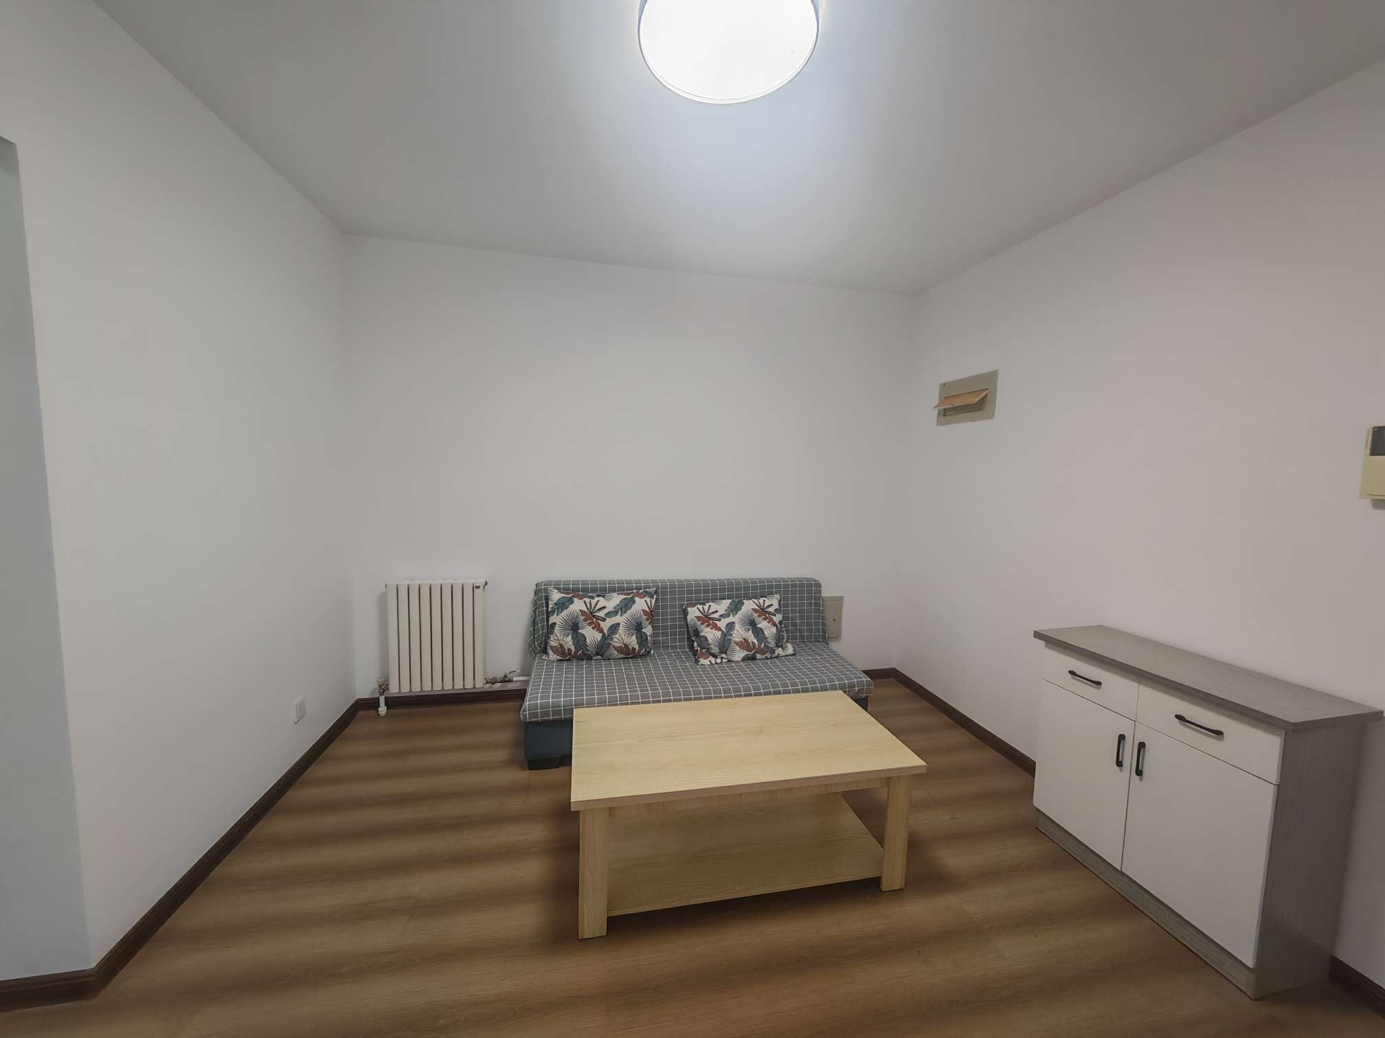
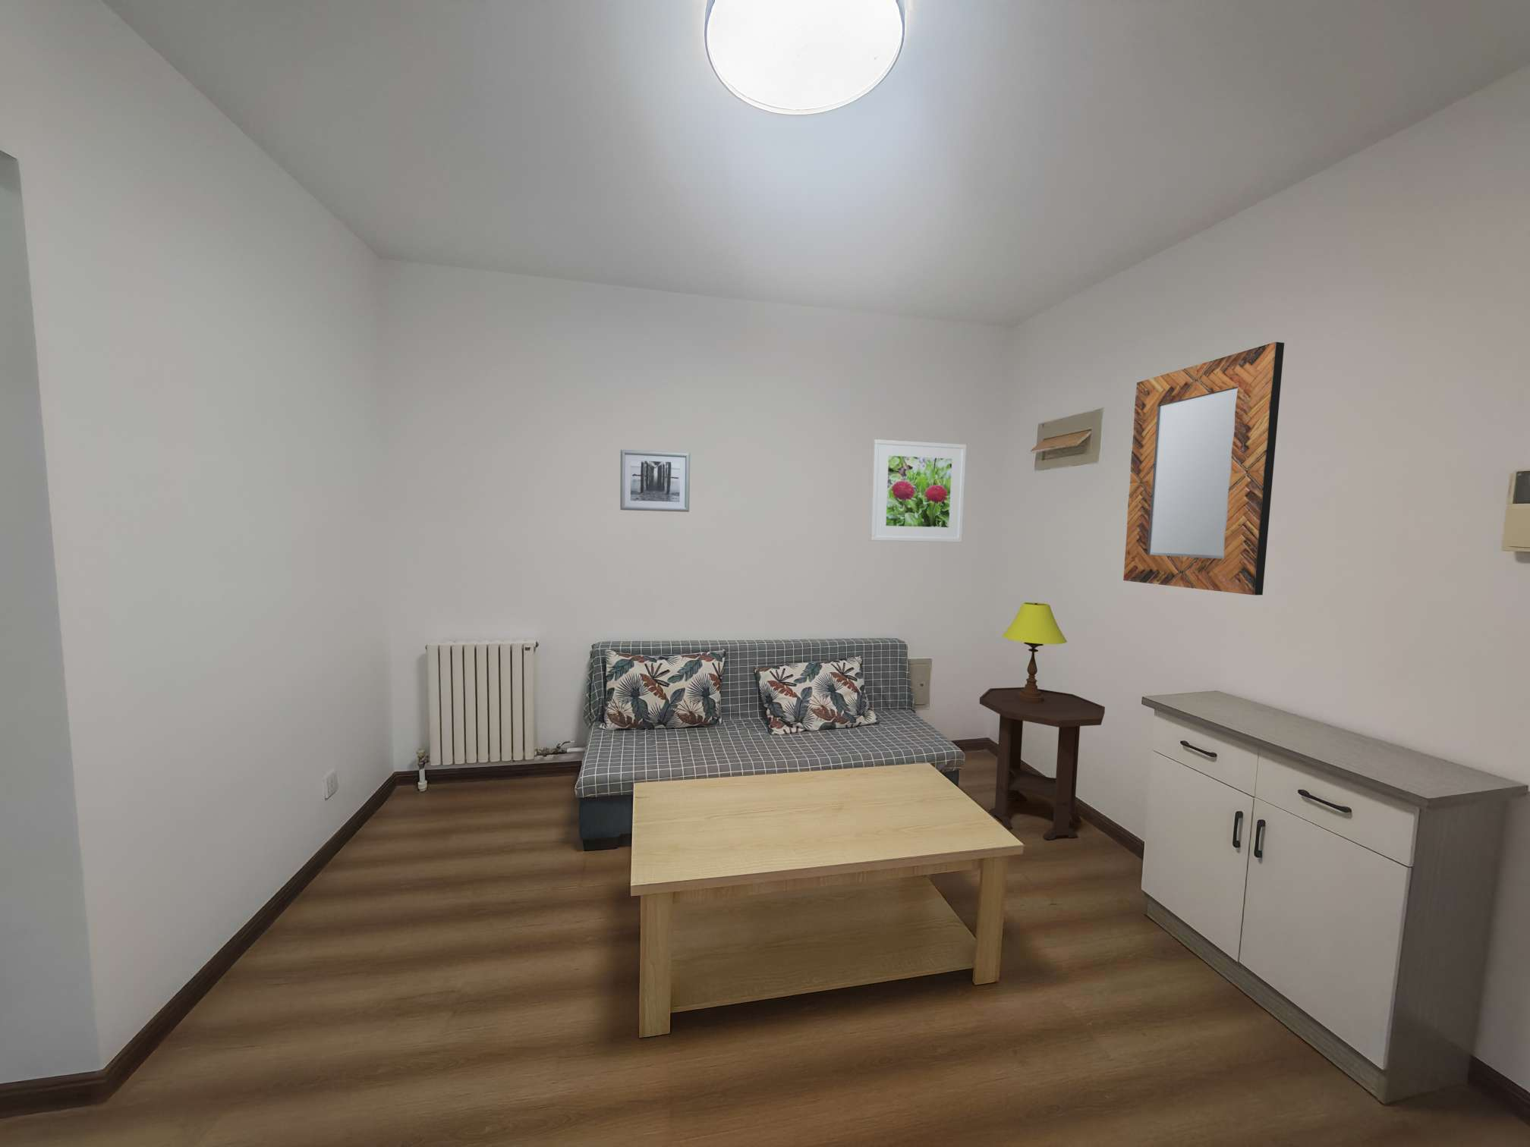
+ home mirror [1123,341,1285,595]
+ wall art [619,449,690,513]
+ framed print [870,439,967,543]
+ side table [979,687,1106,841]
+ table lamp [1002,601,1067,702]
